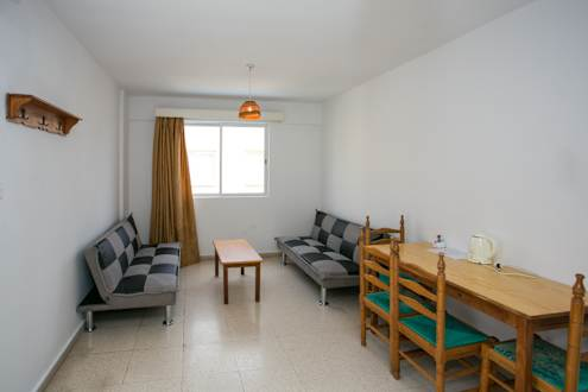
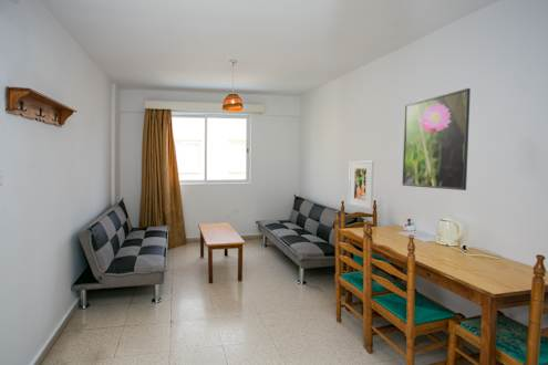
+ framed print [348,160,375,210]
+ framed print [401,87,472,191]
